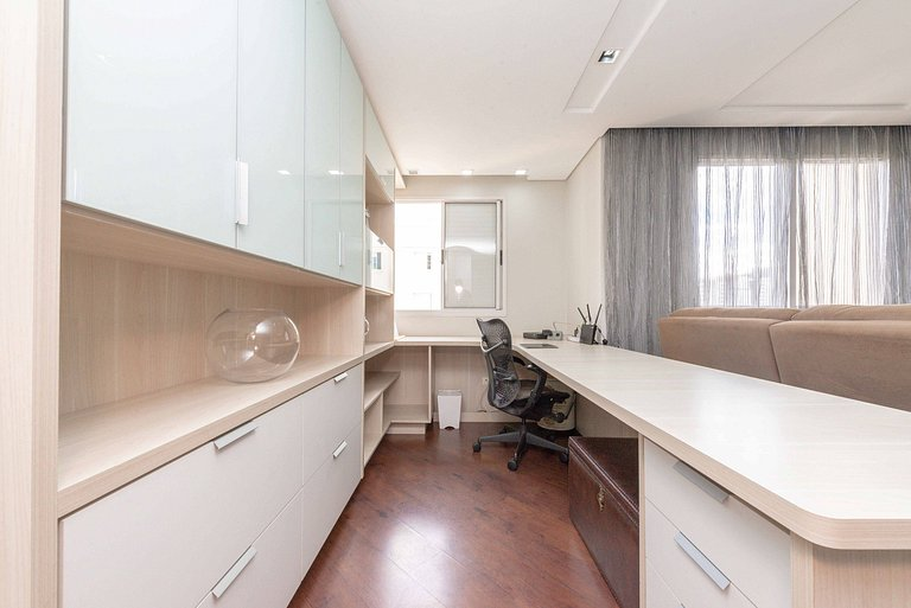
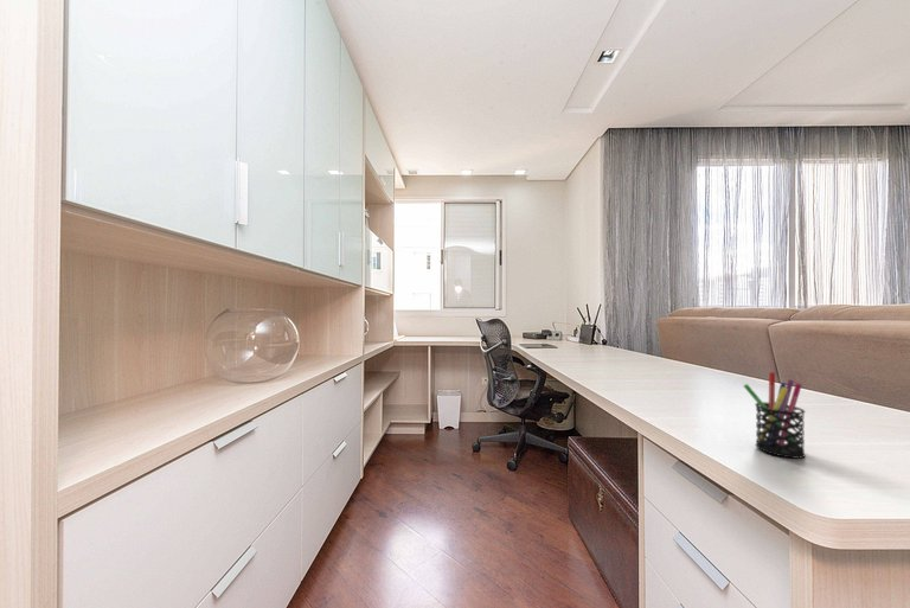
+ pen holder [742,371,807,460]
